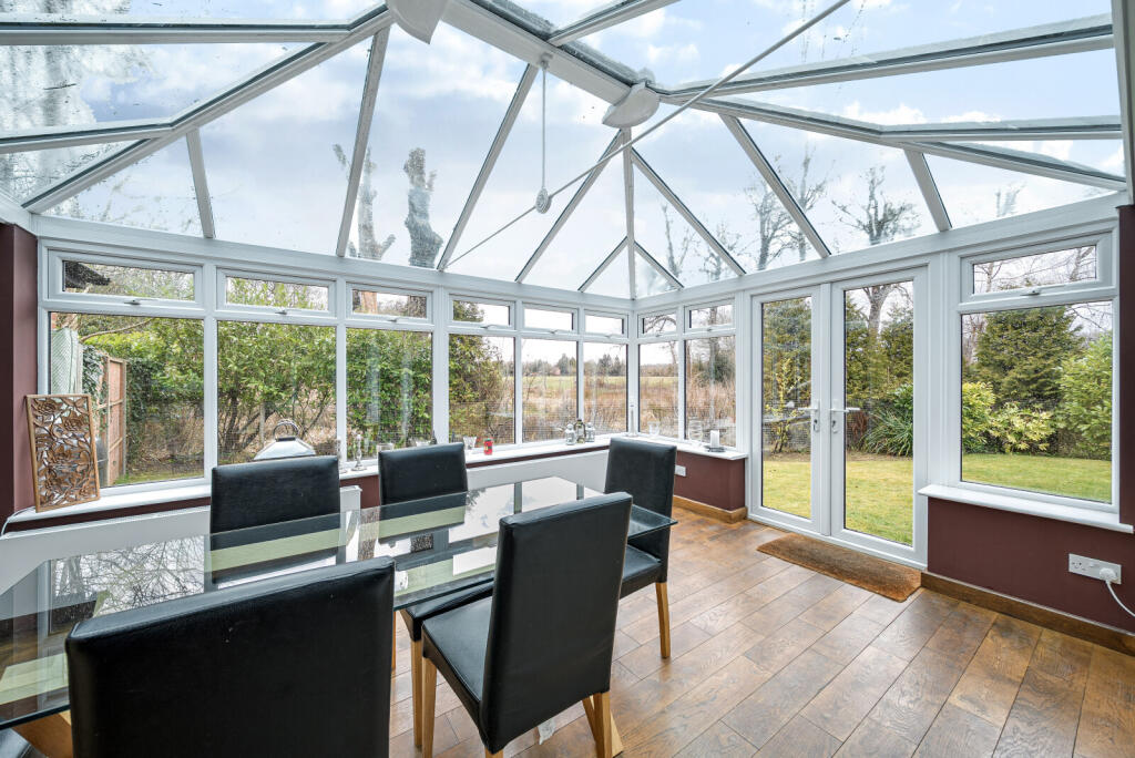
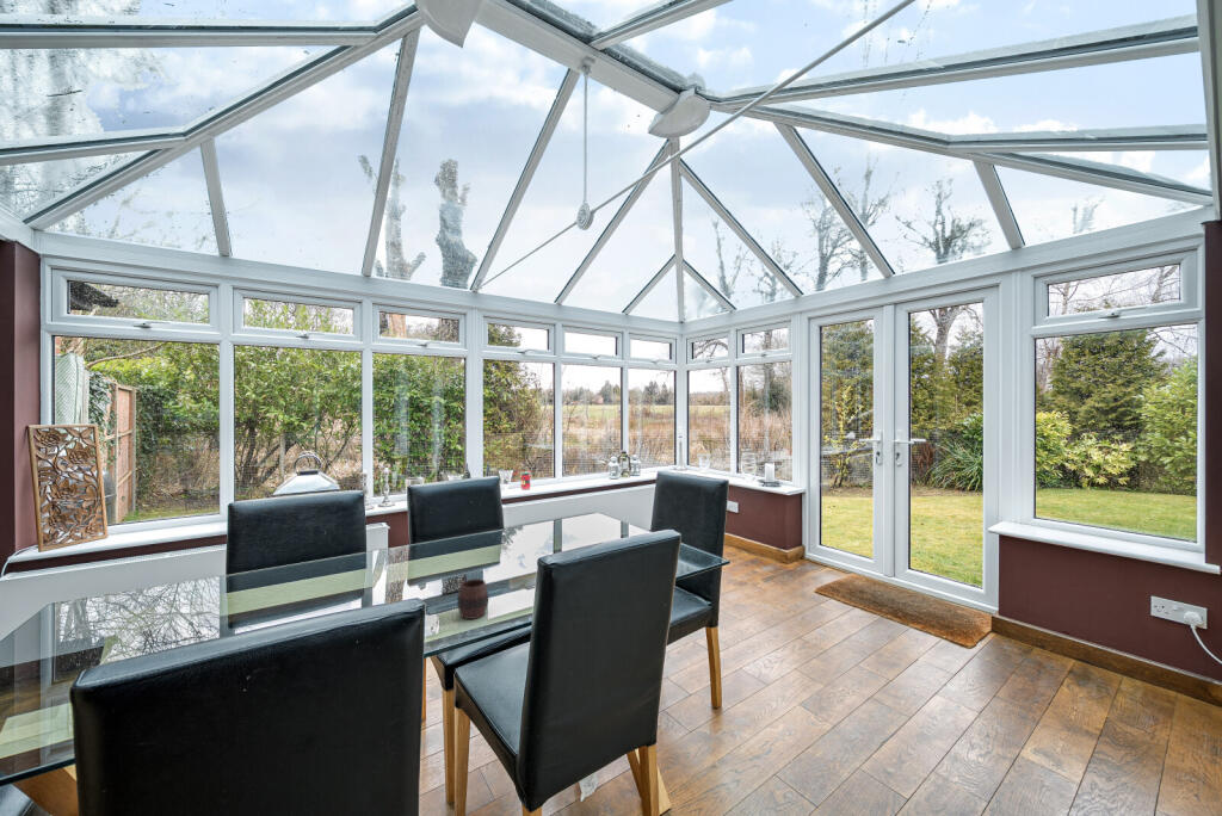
+ cup [456,577,489,620]
